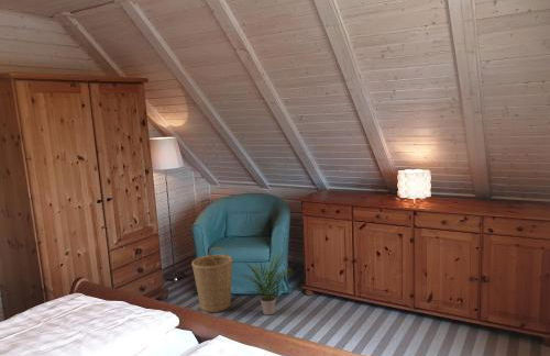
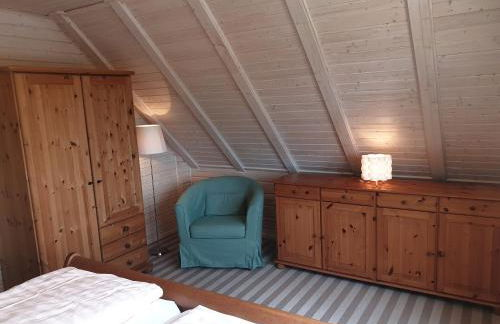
- potted plant [239,251,295,316]
- basket [190,246,233,313]
